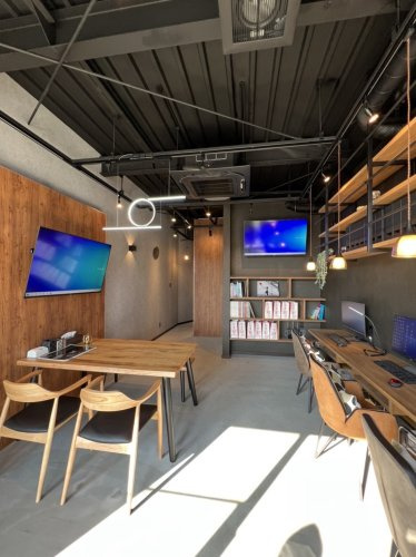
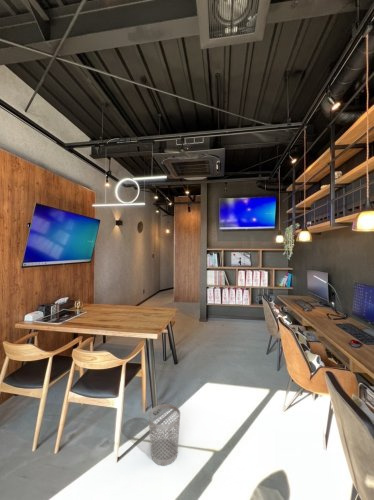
+ wastebasket [147,403,181,466]
